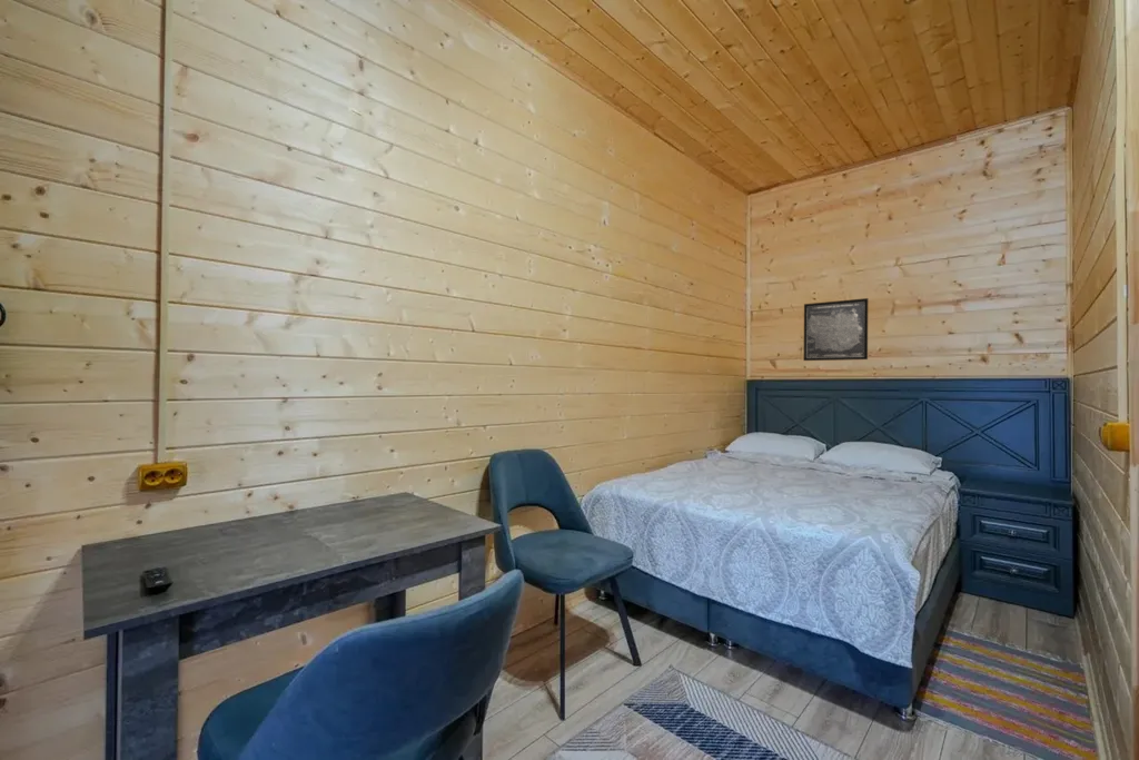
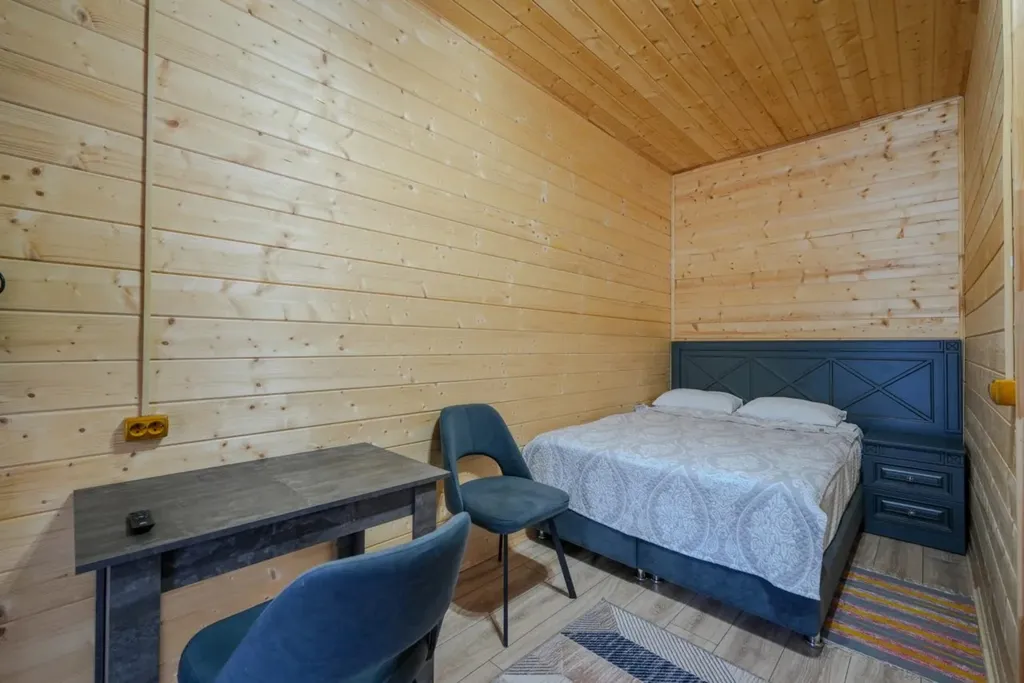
- wall art [802,297,869,362]
